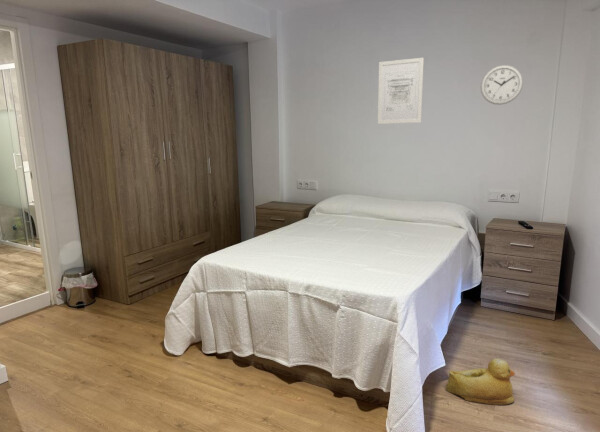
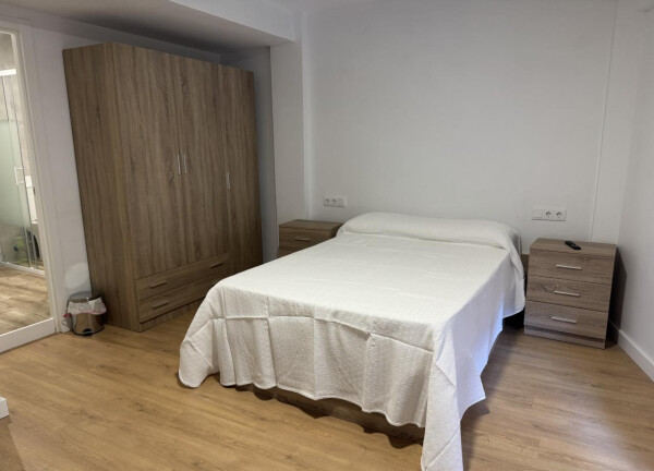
- wall clock [480,64,524,106]
- rubber duck [445,358,516,406]
- wall art [377,57,425,125]
